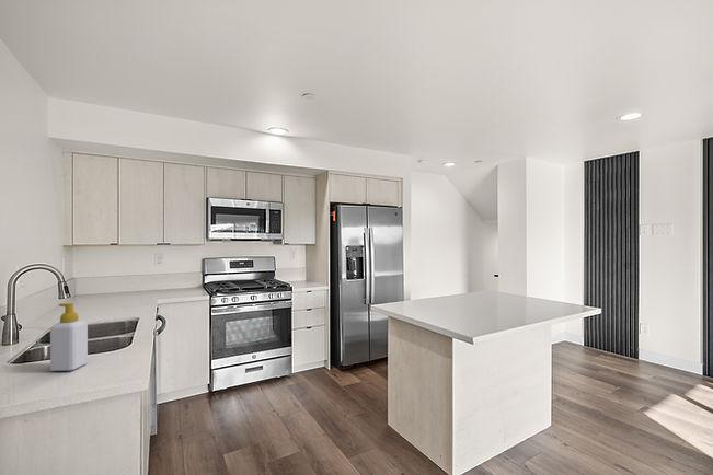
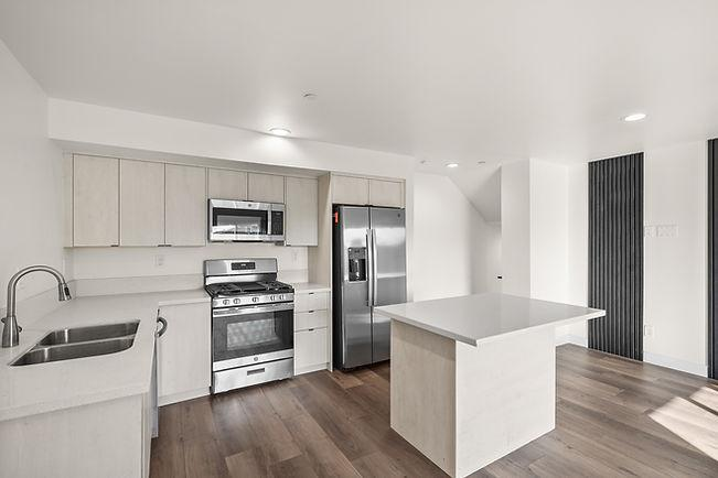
- soap bottle [49,302,89,372]
